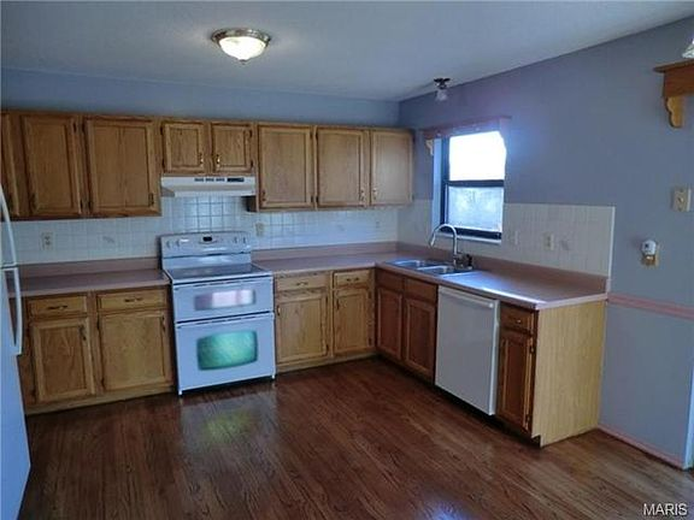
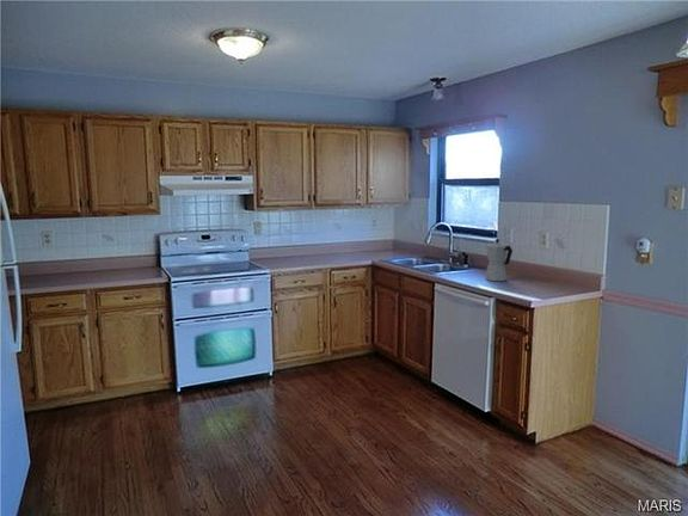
+ moka pot [484,238,514,283]
